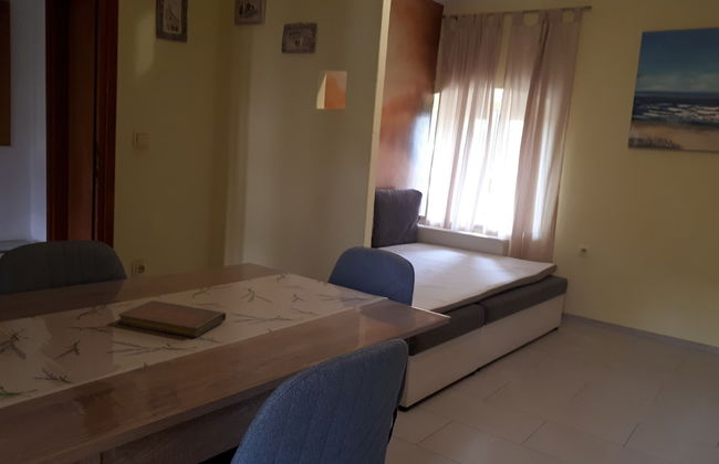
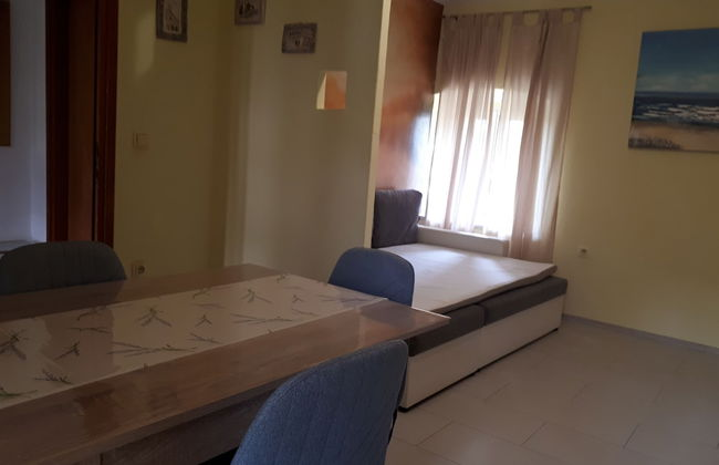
- notebook [117,299,227,338]
